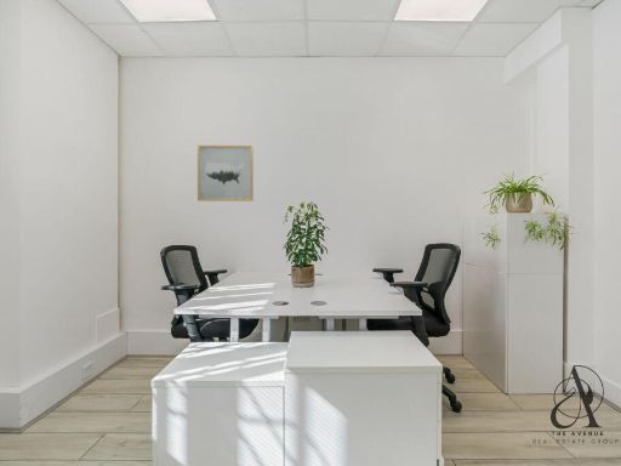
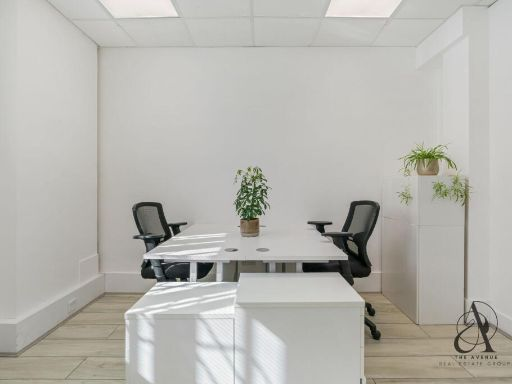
- wall art [196,144,255,203]
